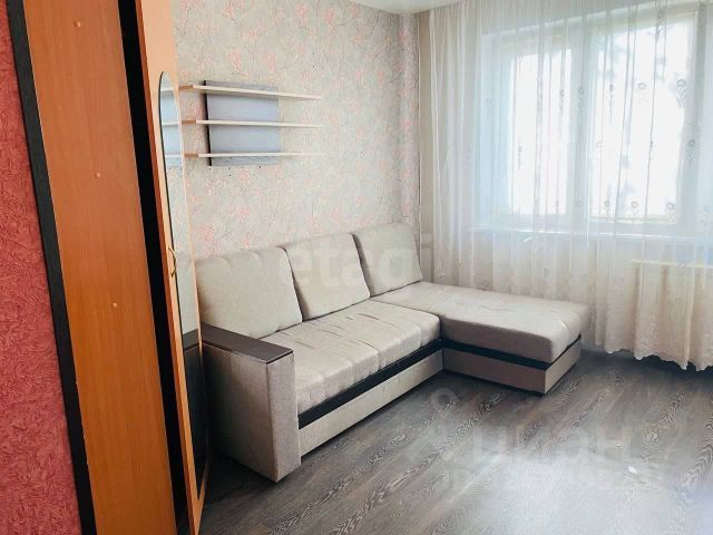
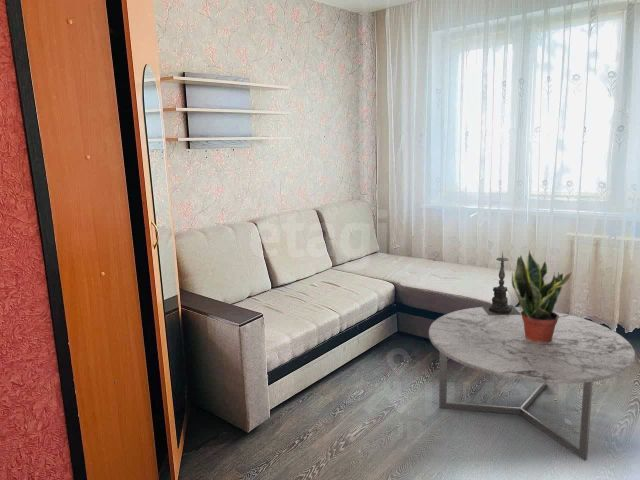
+ coffee table [428,306,636,462]
+ candle holder [480,252,521,315]
+ potted plant [511,248,573,343]
